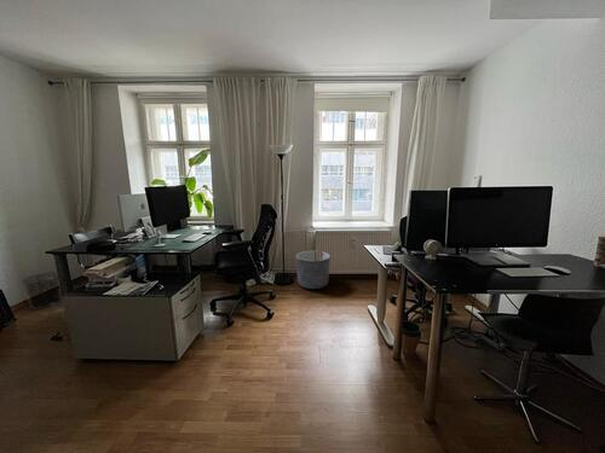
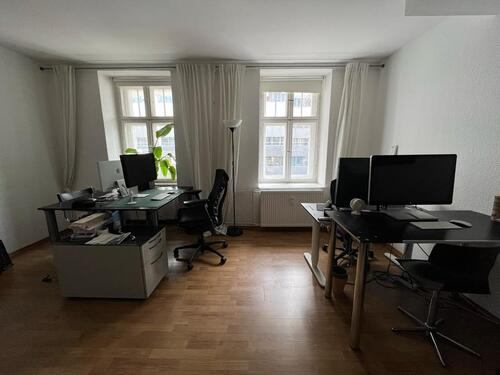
- waste bin [21,271,63,310]
- planter [295,250,332,290]
